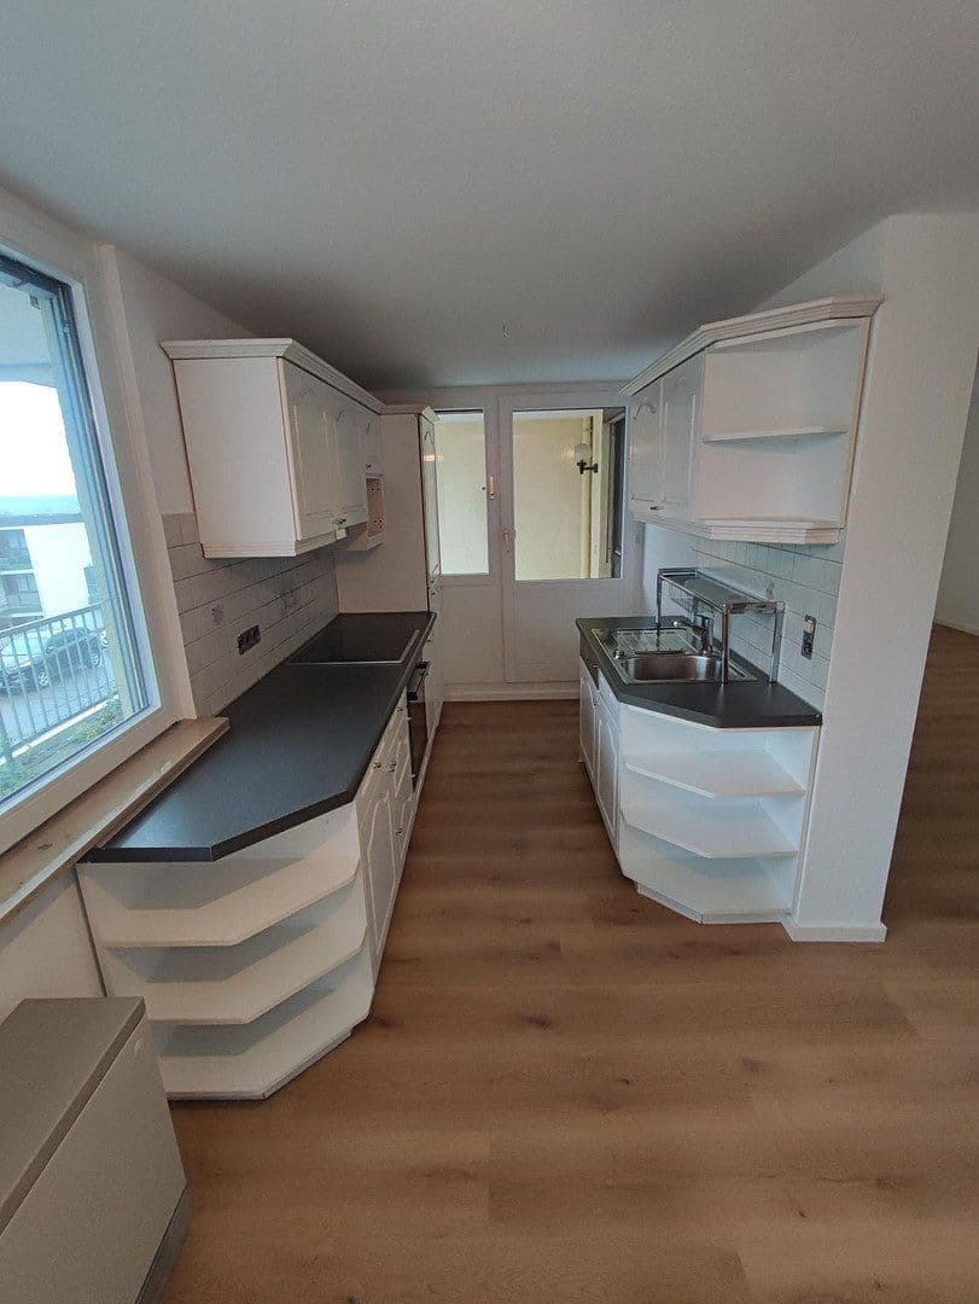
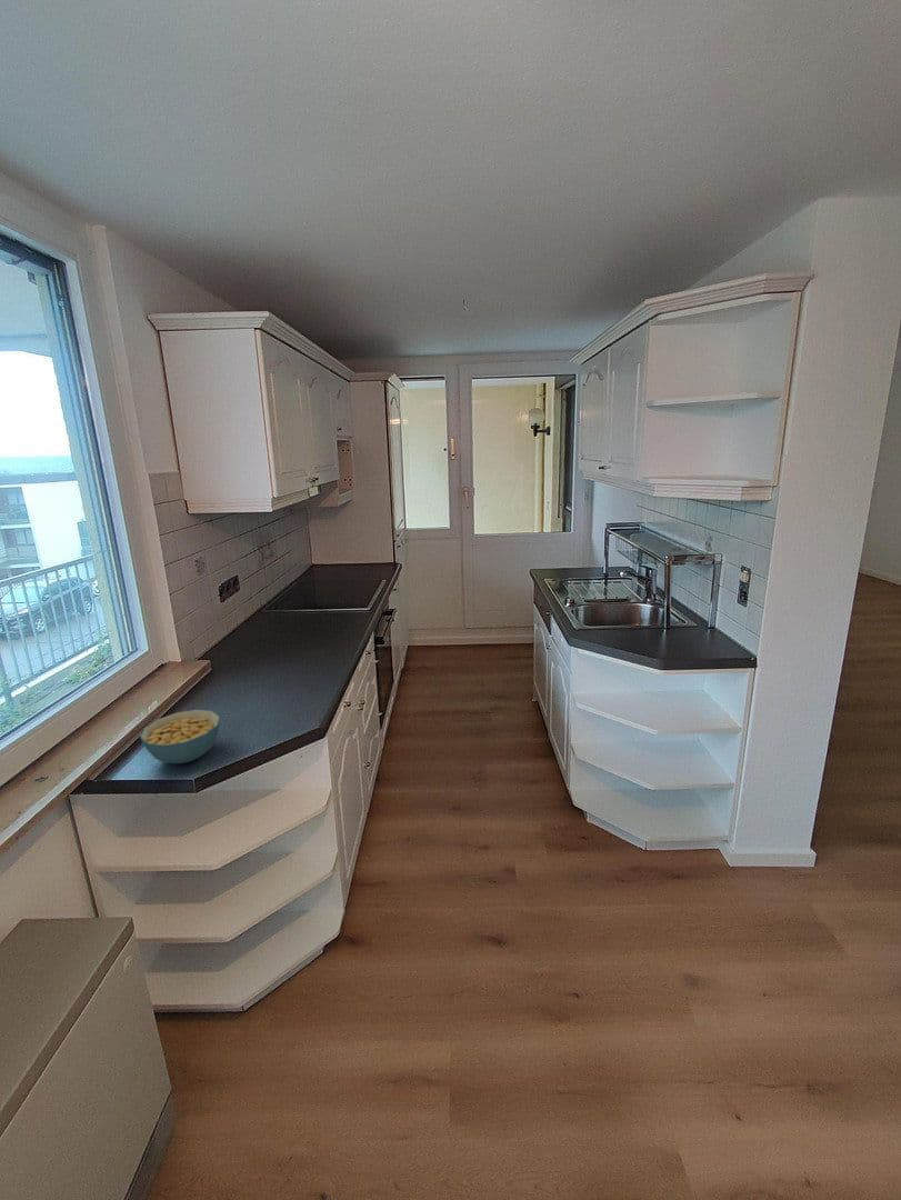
+ cereal bowl [139,709,221,764]
